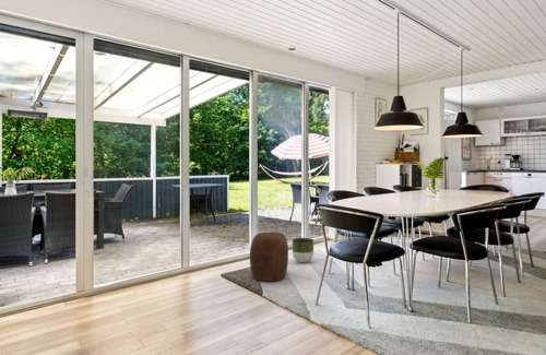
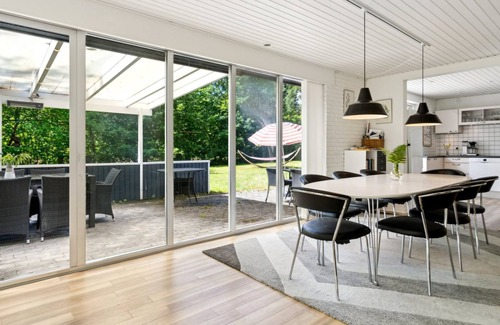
- stool [249,232,289,283]
- planter [292,237,314,263]
